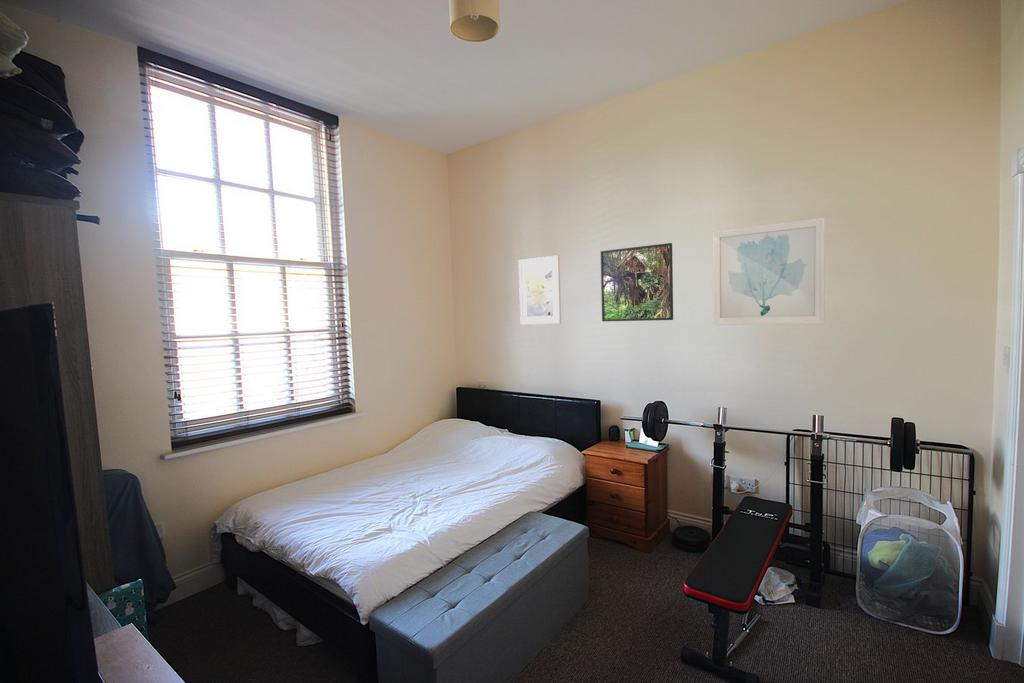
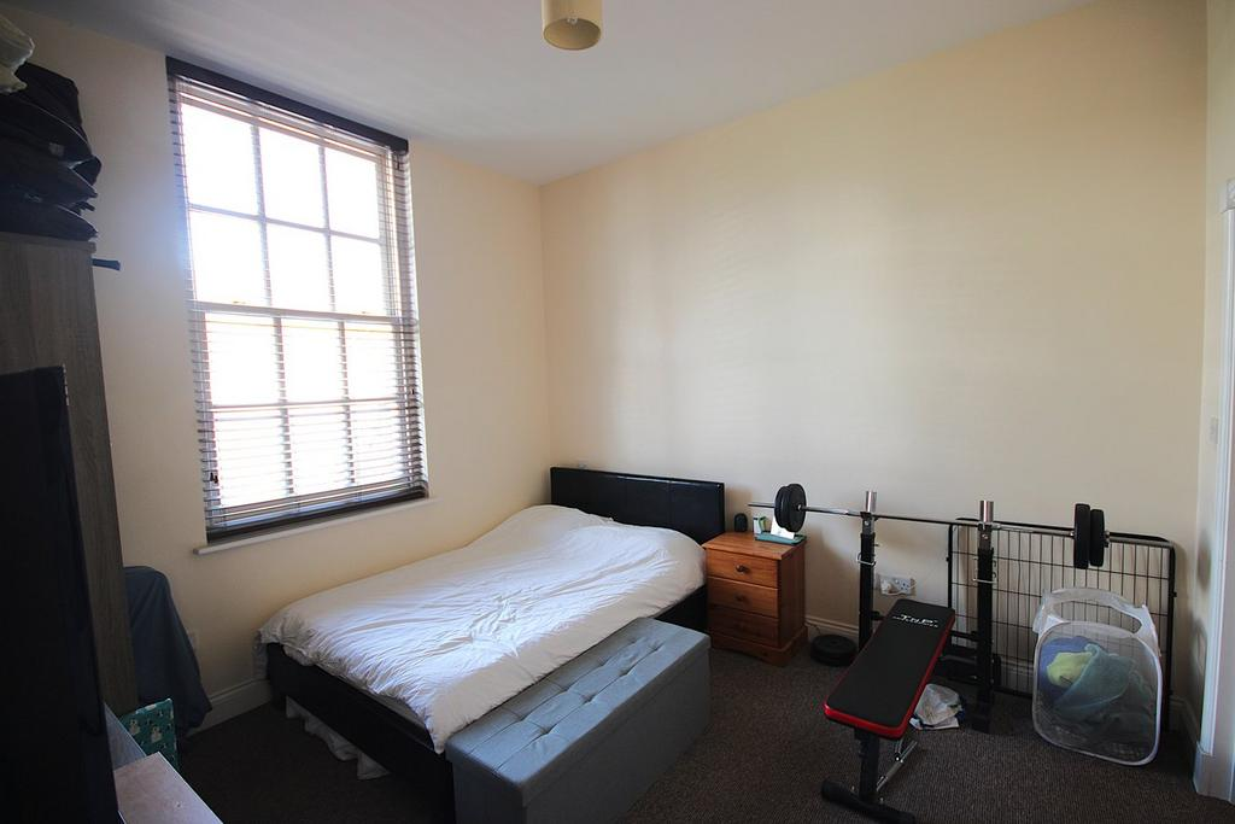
- wall art [712,217,826,326]
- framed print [600,242,674,322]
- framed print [518,255,562,326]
